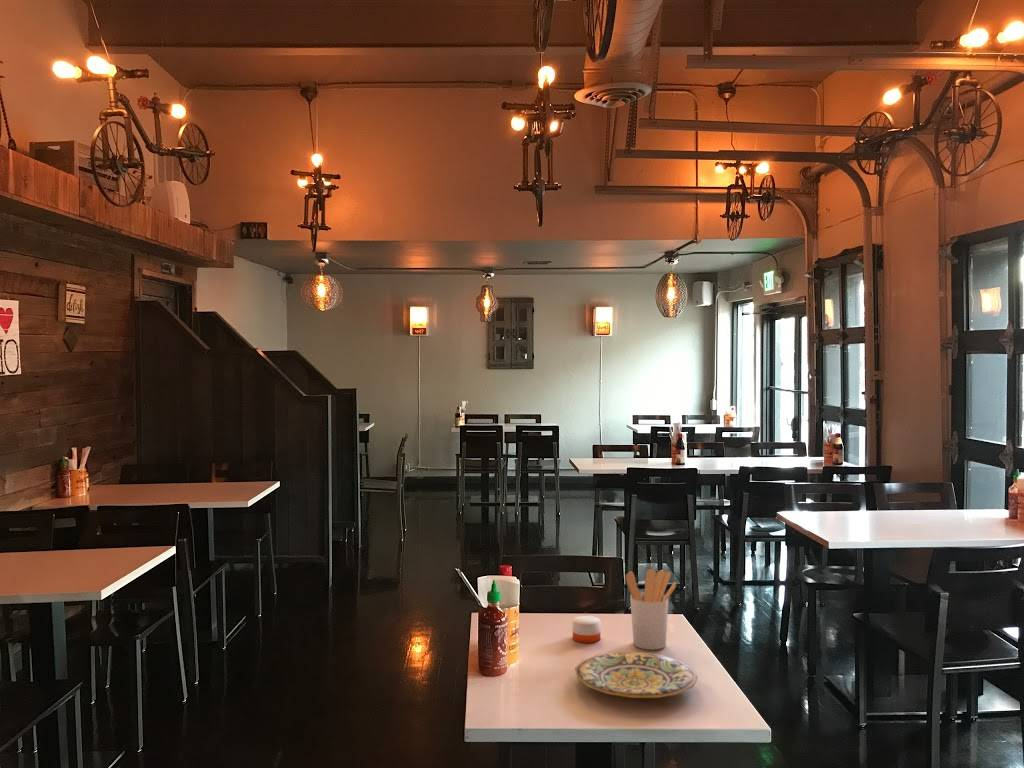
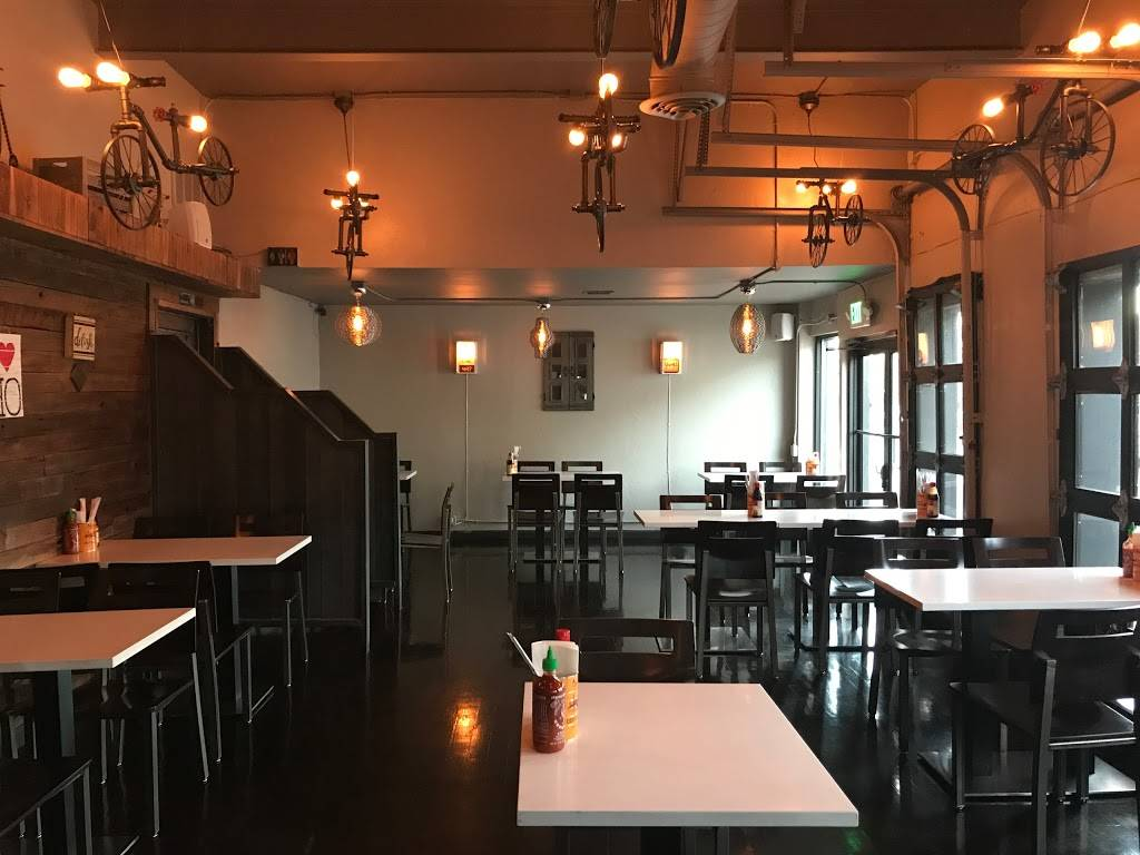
- utensil holder [625,568,677,651]
- candle [571,613,601,644]
- plate [574,651,699,699]
